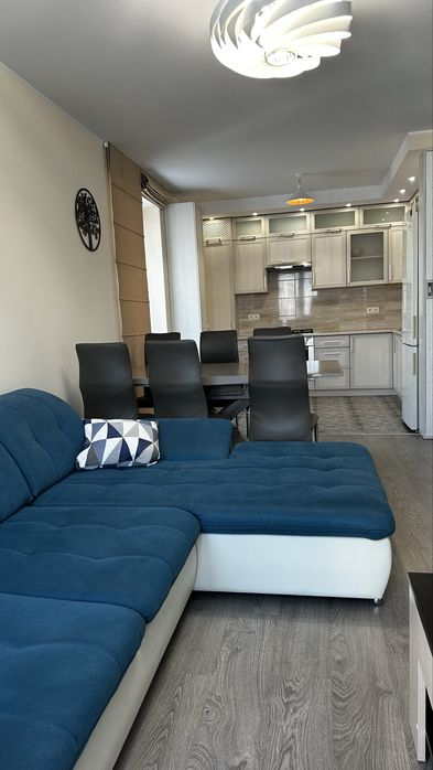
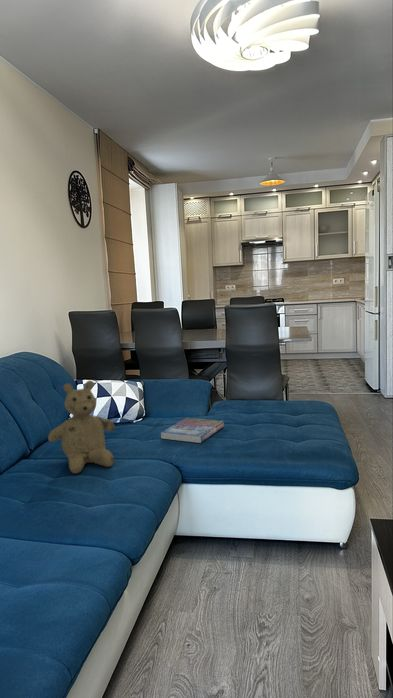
+ book [160,417,225,444]
+ teddy bear [47,379,116,475]
